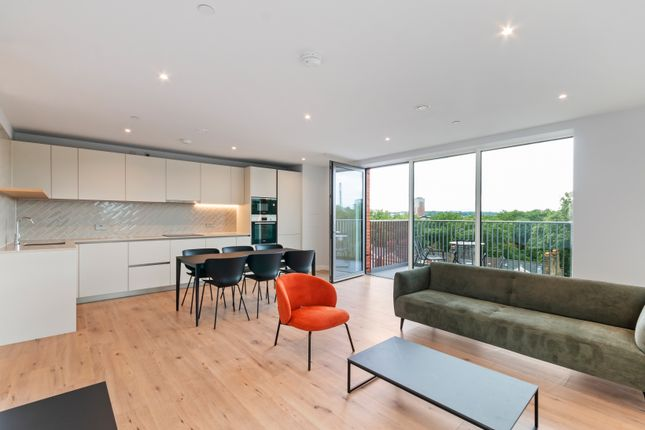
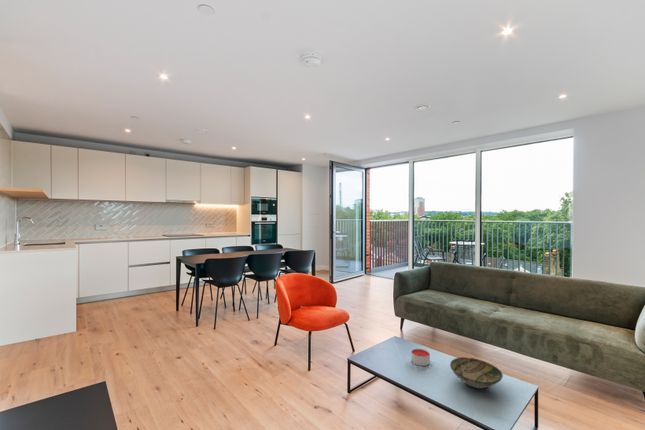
+ candle [410,348,431,367]
+ bowl [449,356,504,390]
